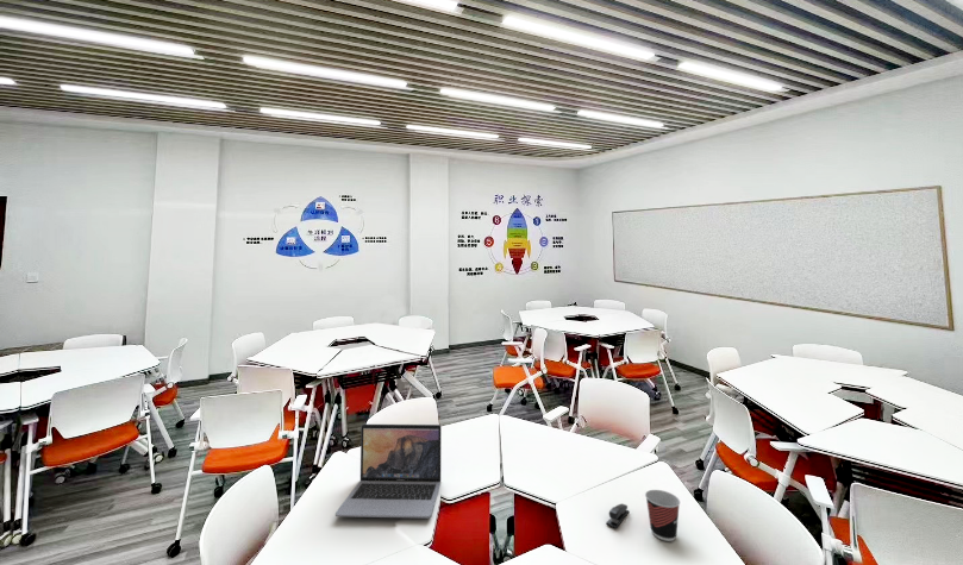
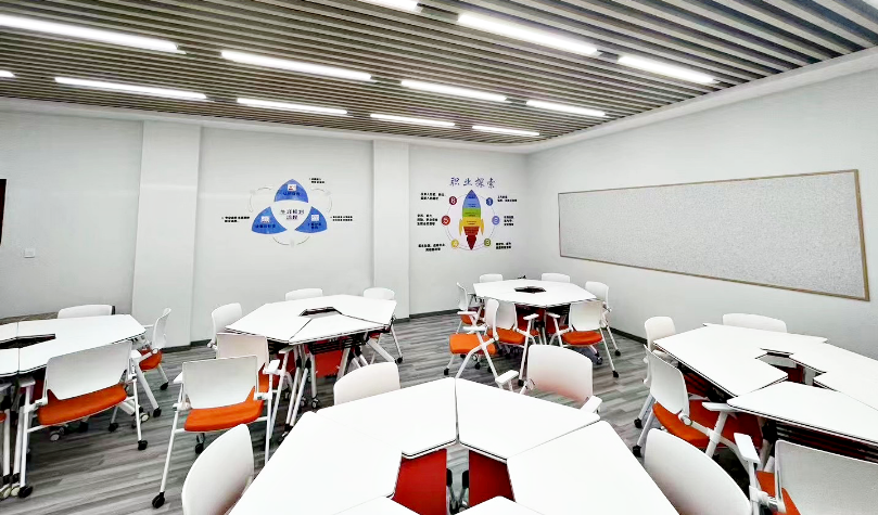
- cup [644,489,681,542]
- laptop [334,423,443,520]
- stapler [605,502,631,529]
